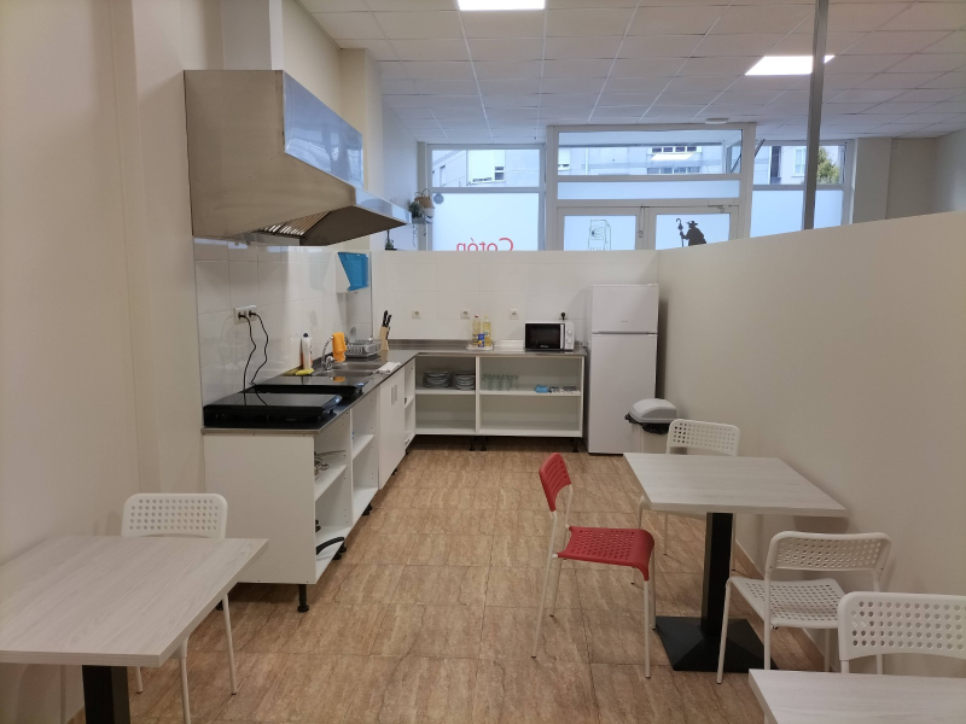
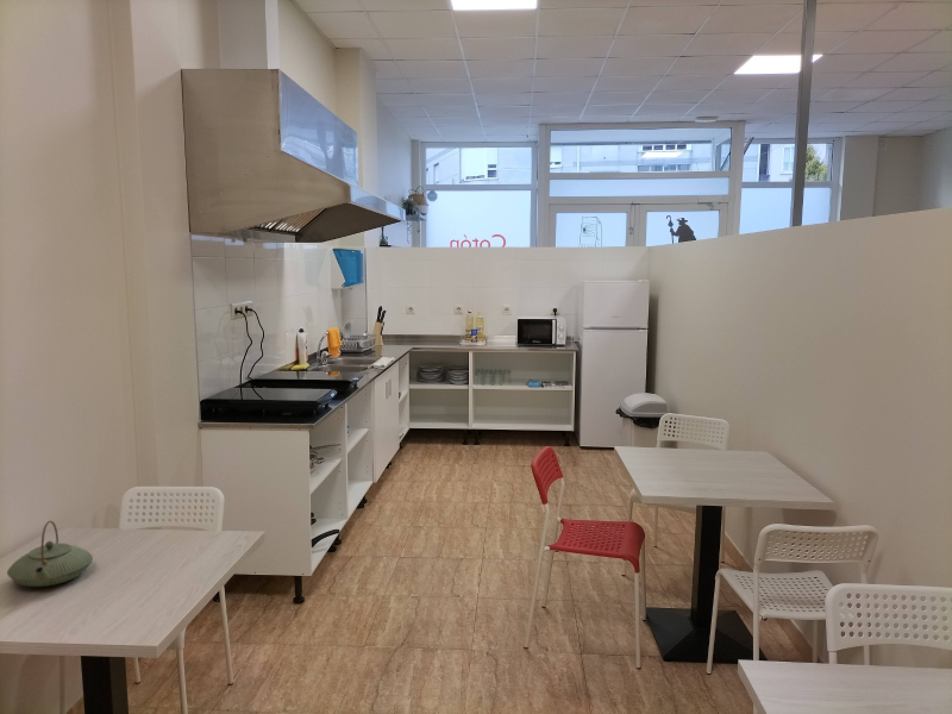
+ teapot [6,520,94,588]
